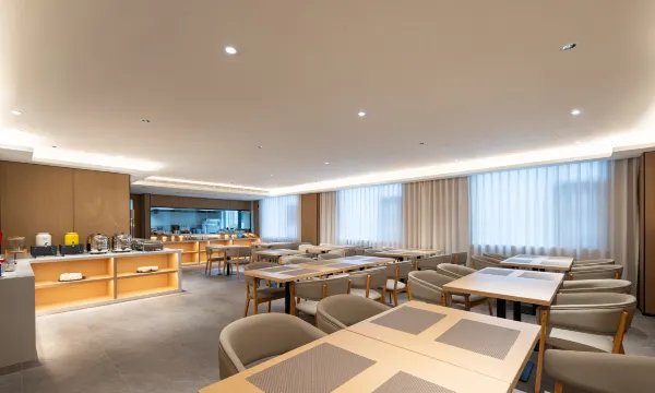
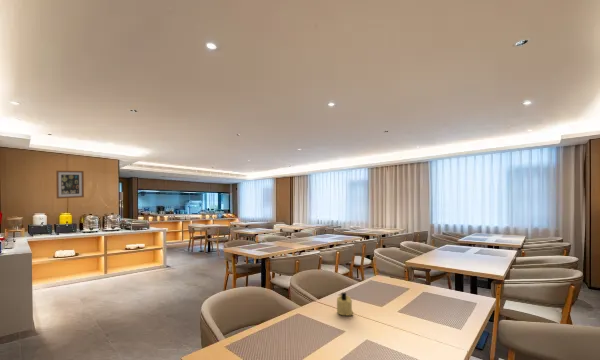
+ wall art [55,170,85,200]
+ candle [336,292,354,317]
